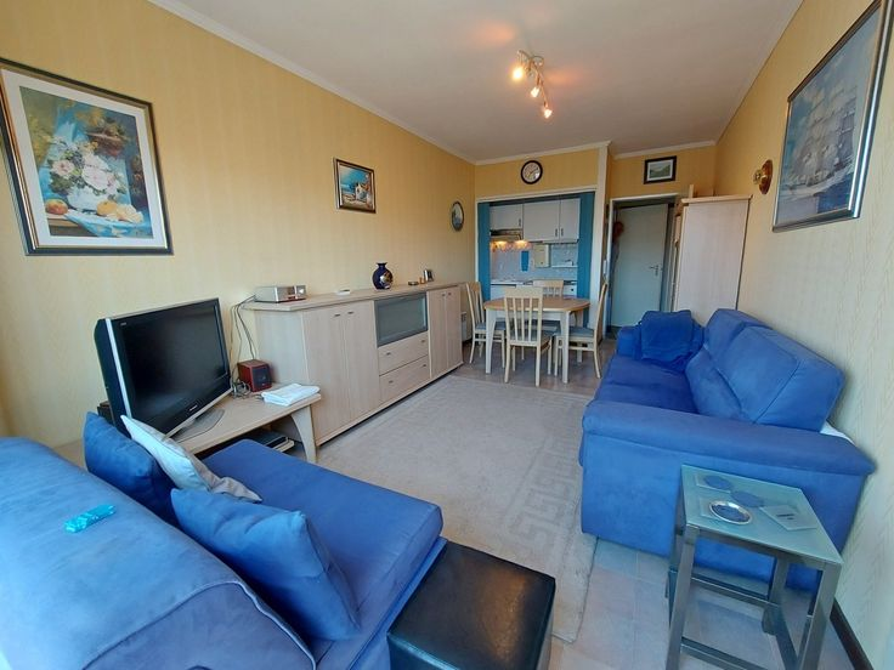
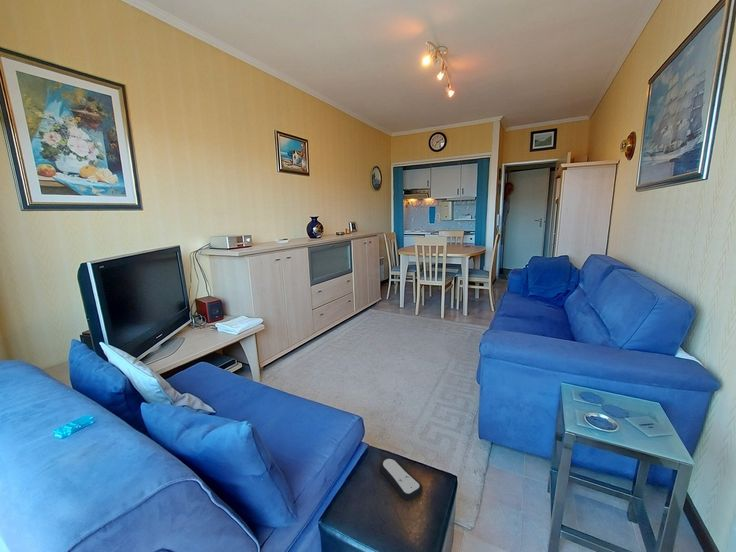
+ remote control [379,457,424,501]
